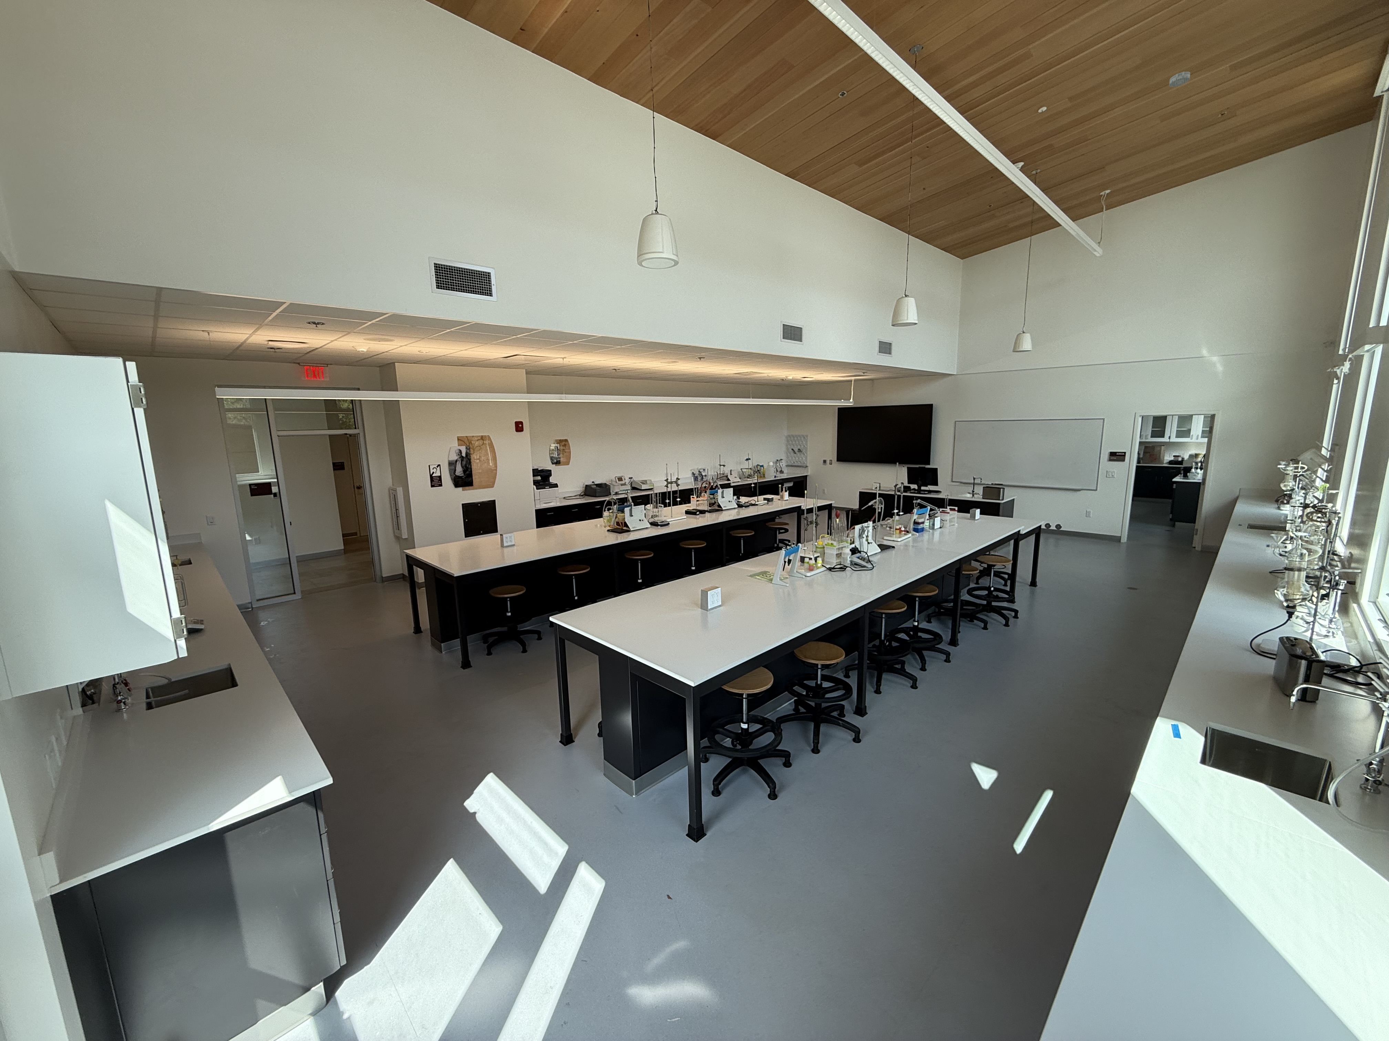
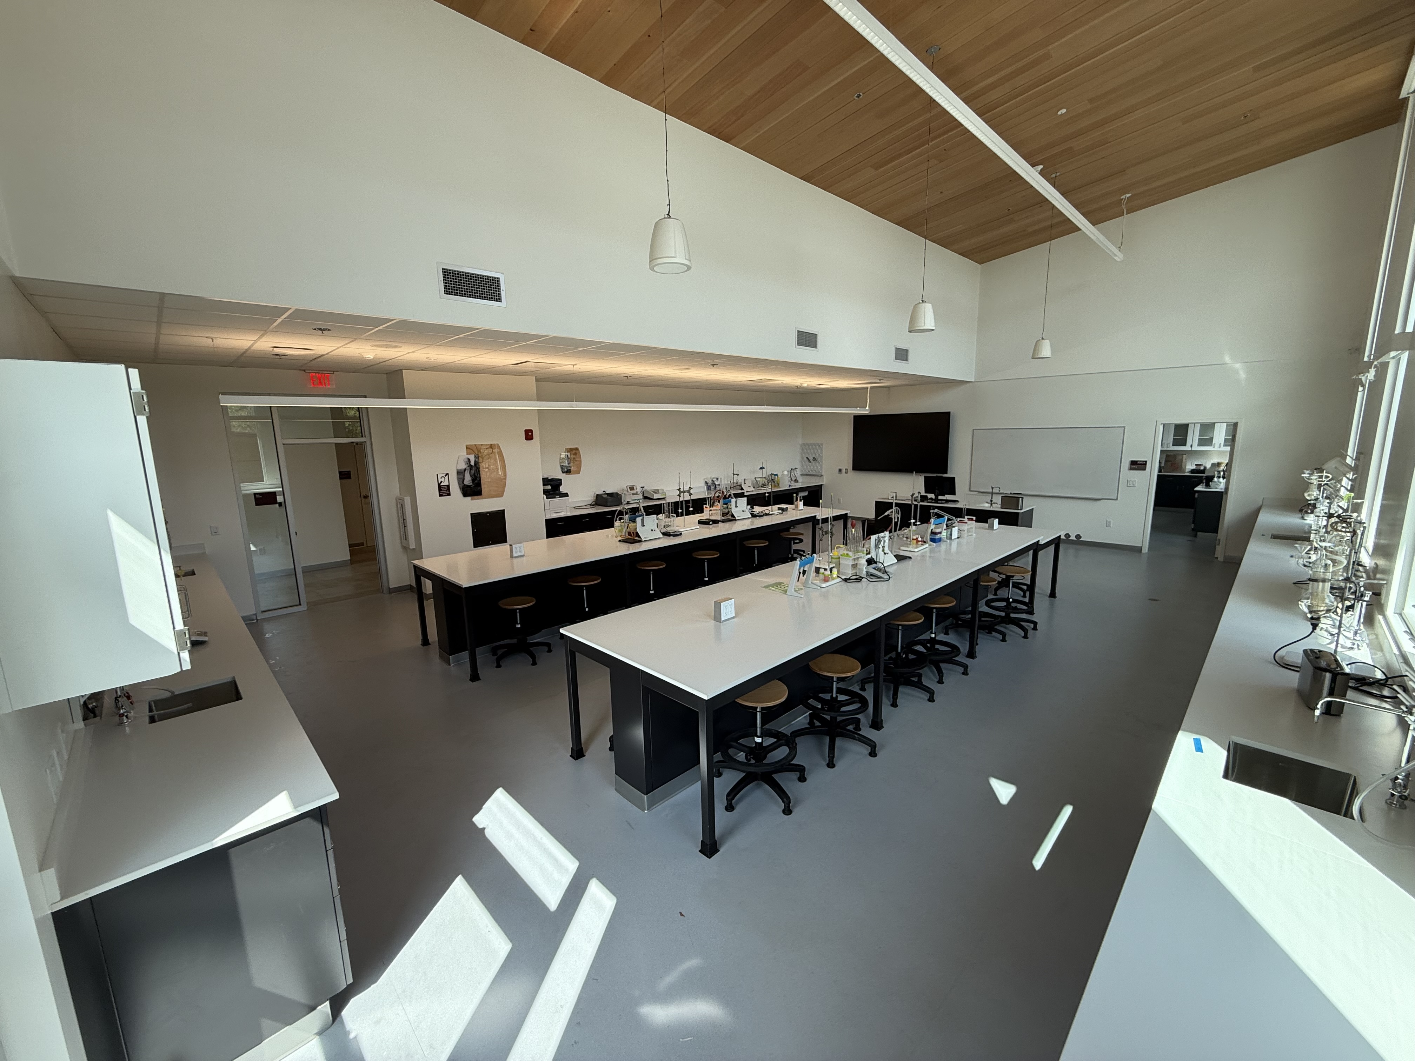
- smoke detector [1169,71,1191,87]
